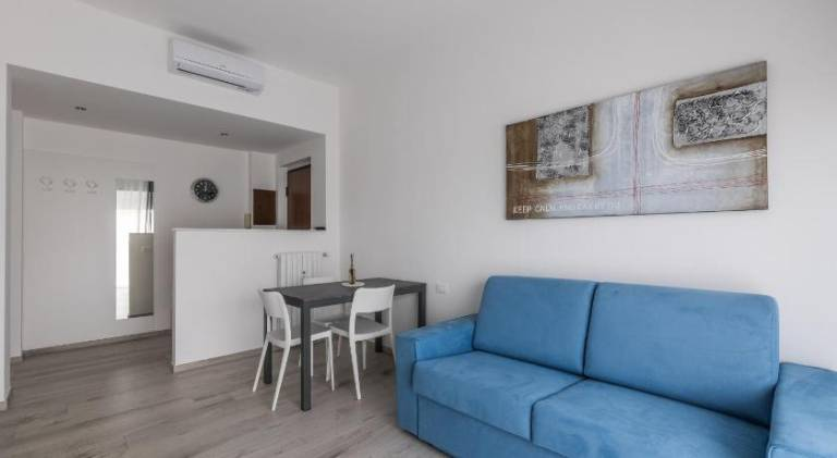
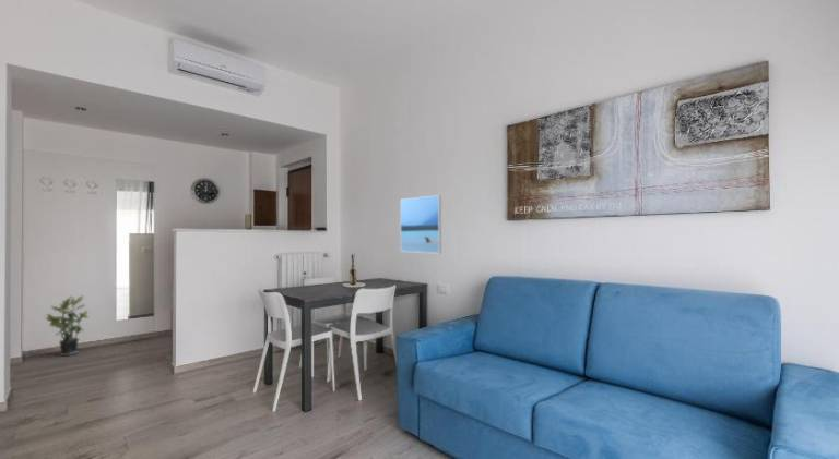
+ potted plant [45,294,90,357]
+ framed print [400,194,442,254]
